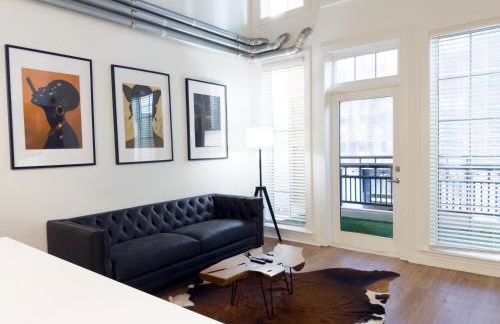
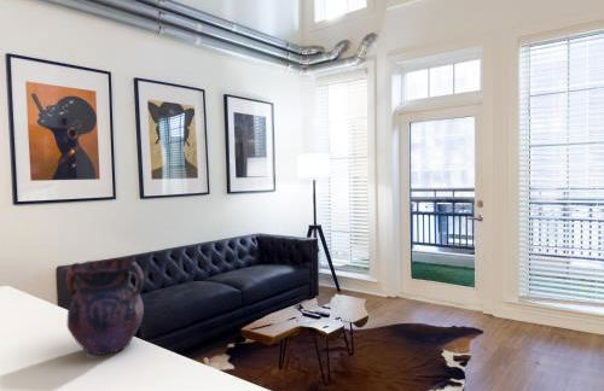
+ vase [65,257,145,356]
